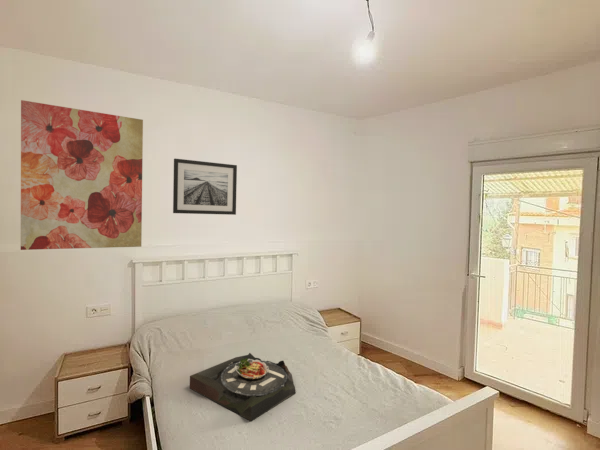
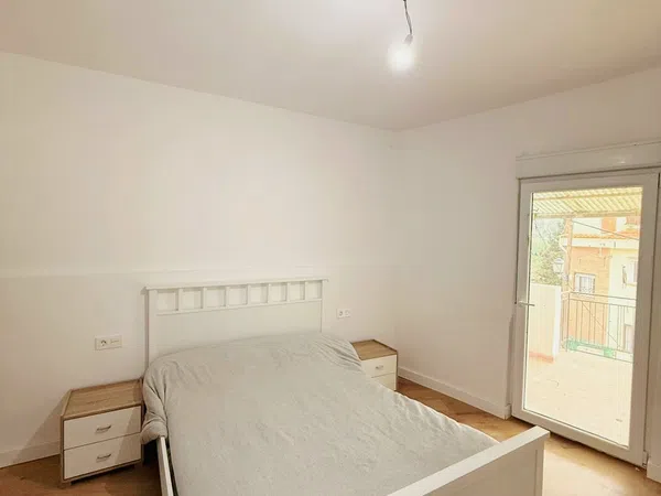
- serving tray [189,352,297,422]
- wall art [172,158,238,216]
- wall art [20,99,144,251]
